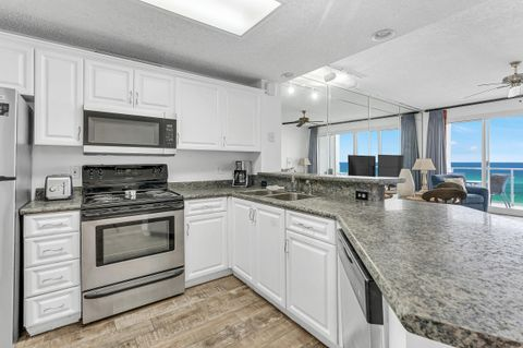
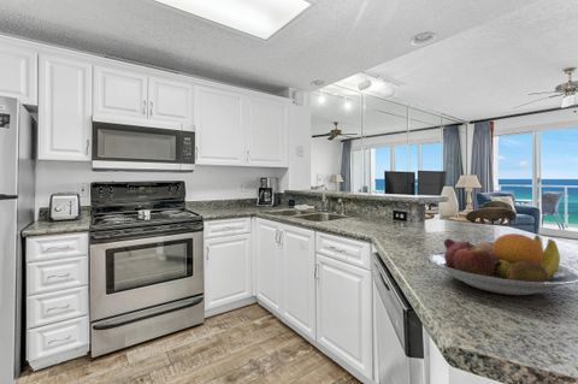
+ fruit bowl [429,232,578,296]
